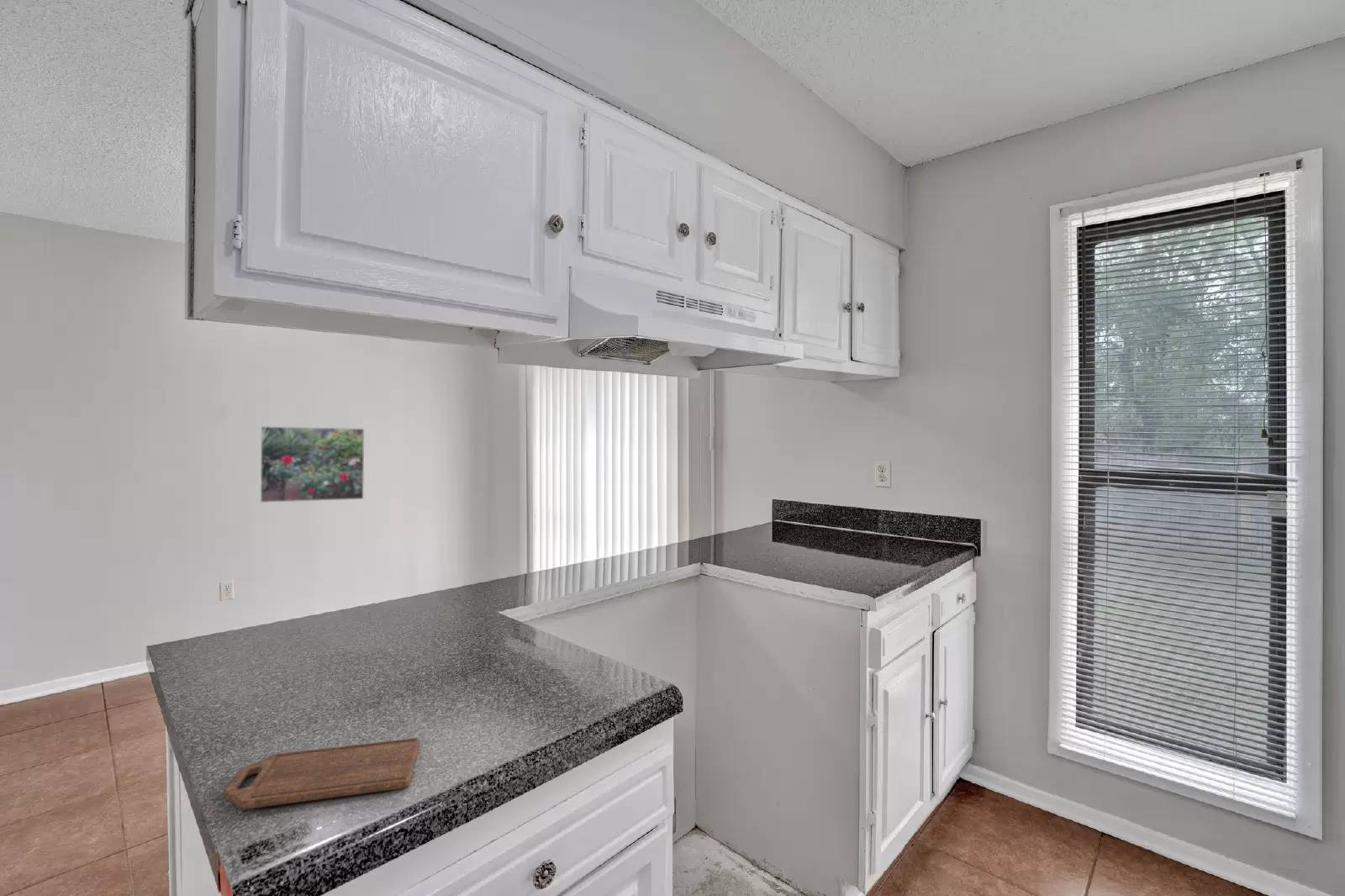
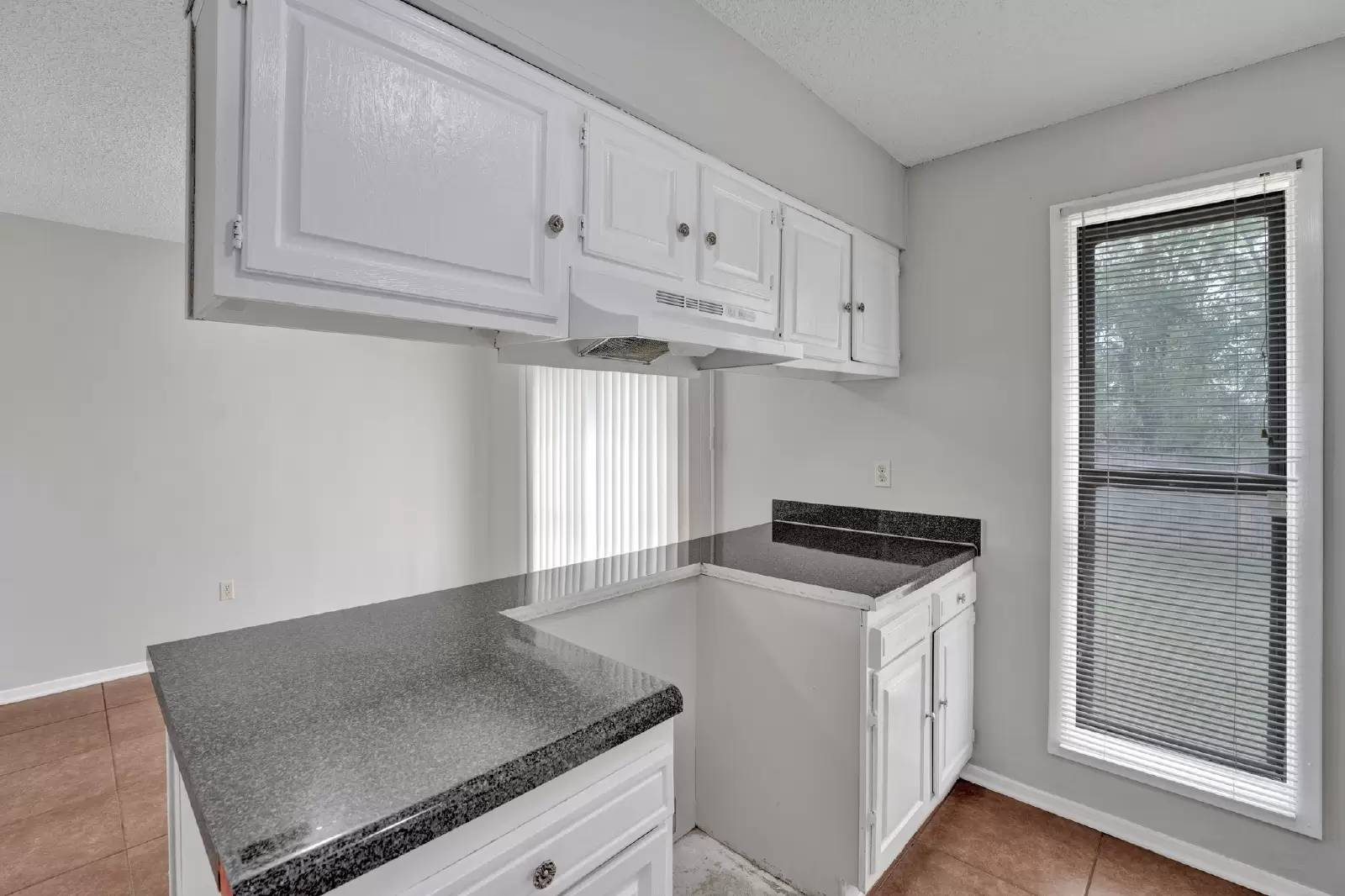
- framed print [260,425,365,503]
- cutting board [222,737,419,810]
